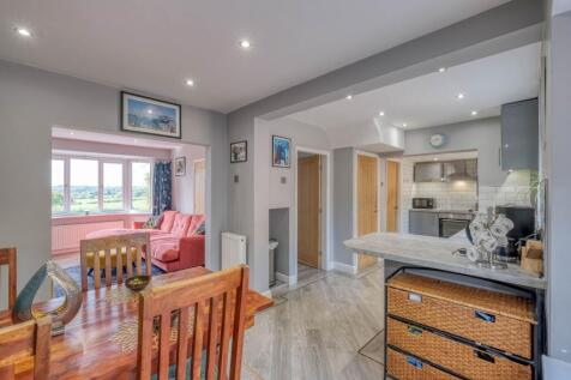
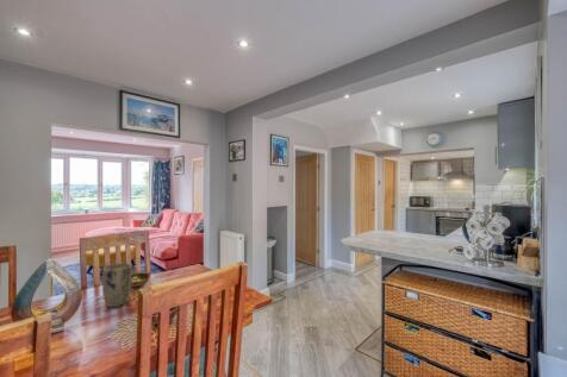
+ plant pot [101,262,133,308]
